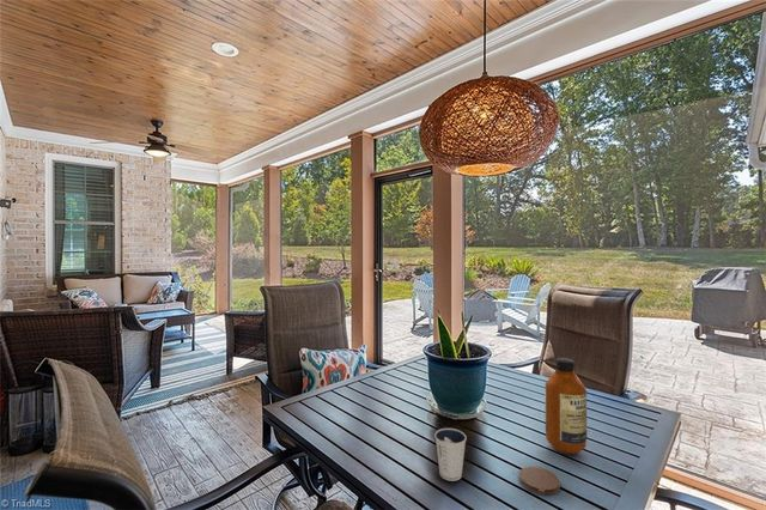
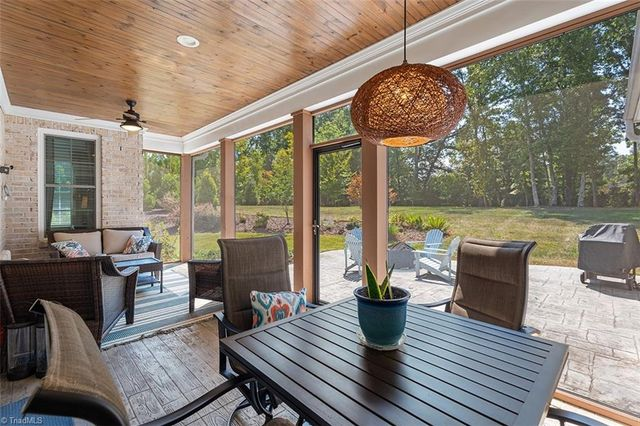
- bottle [543,357,588,456]
- dixie cup [433,427,468,482]
- coaster [518,466,561,496]
